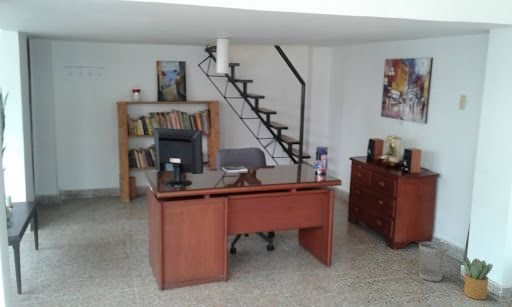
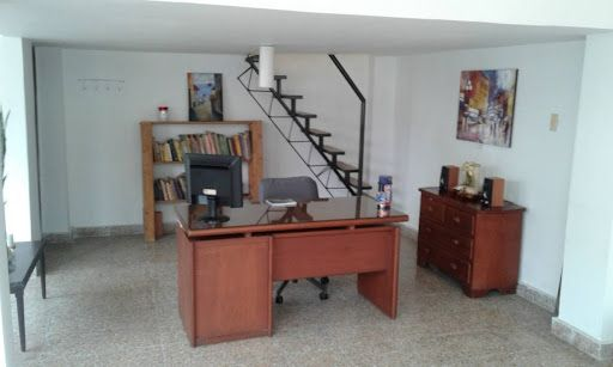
- potted plant [462,256,494,301]
- wastebasket [418,241,448,282]
